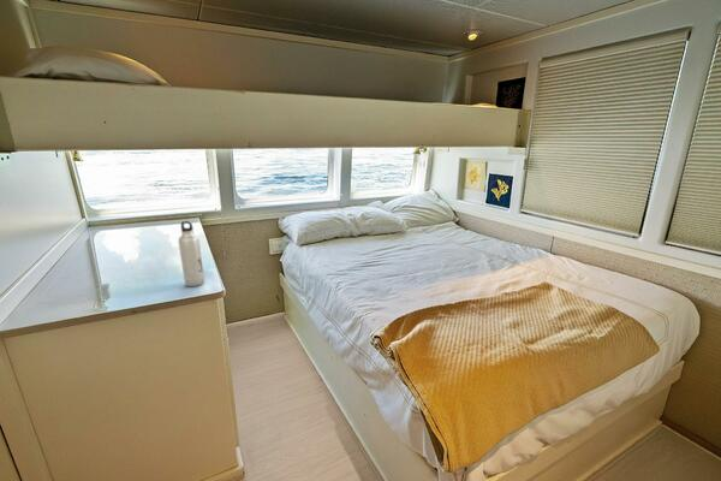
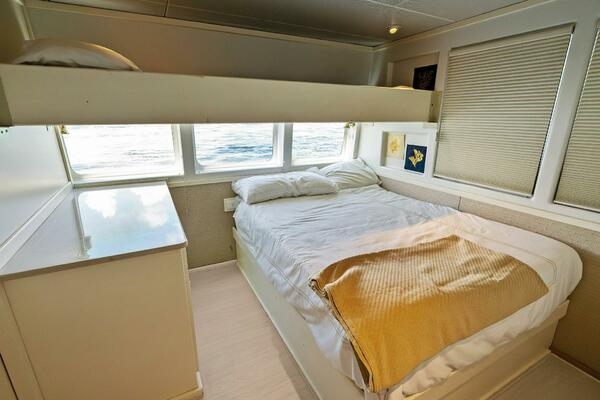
- water bottle [178,220,205,287]
